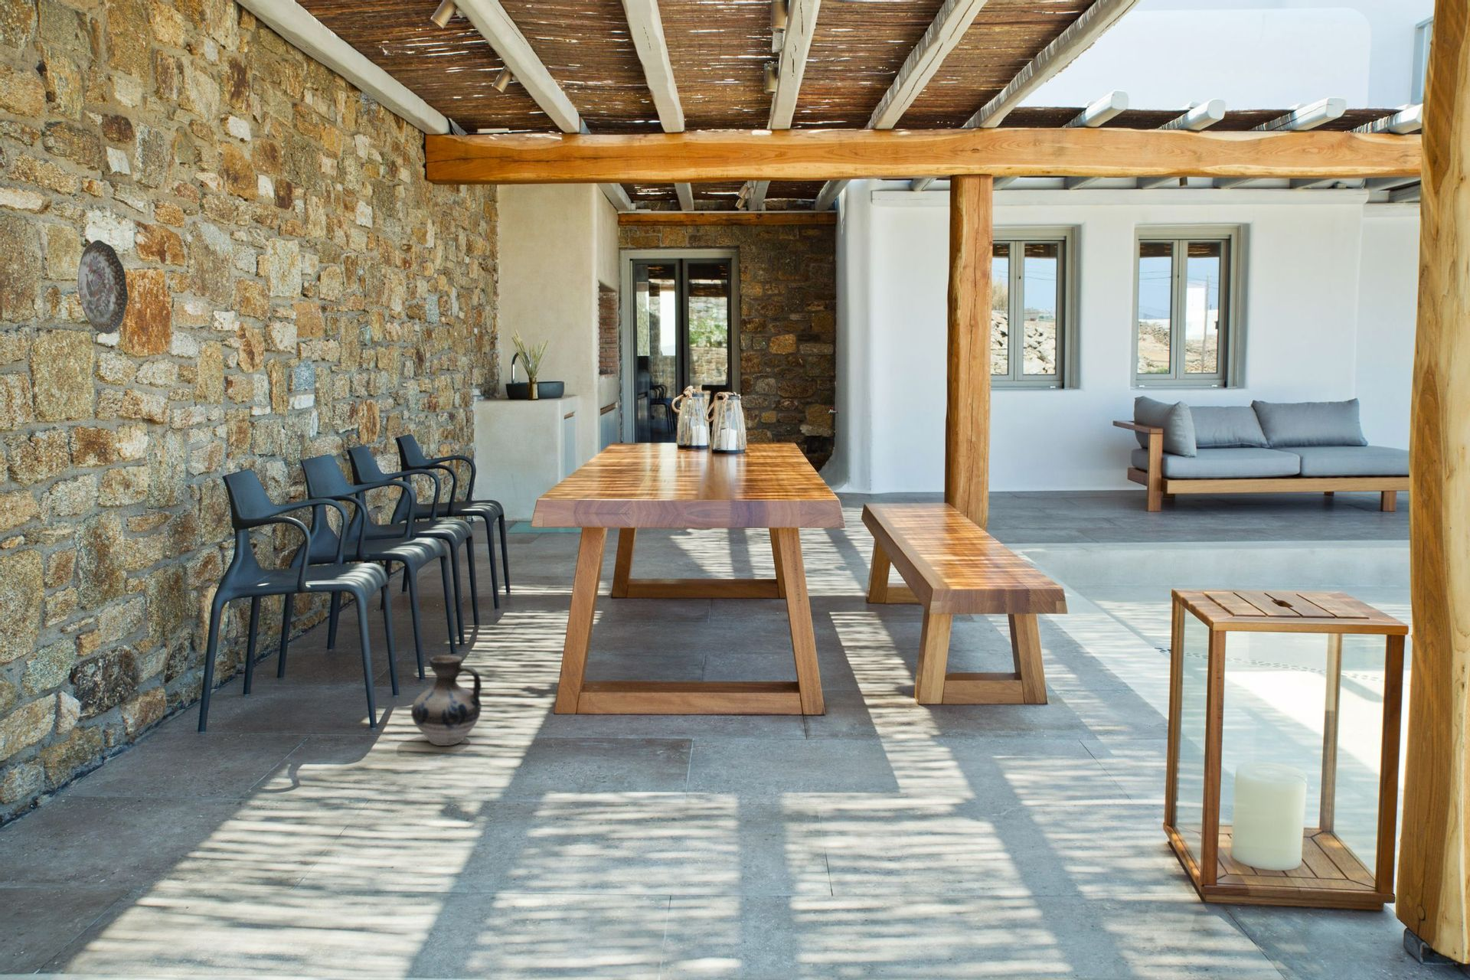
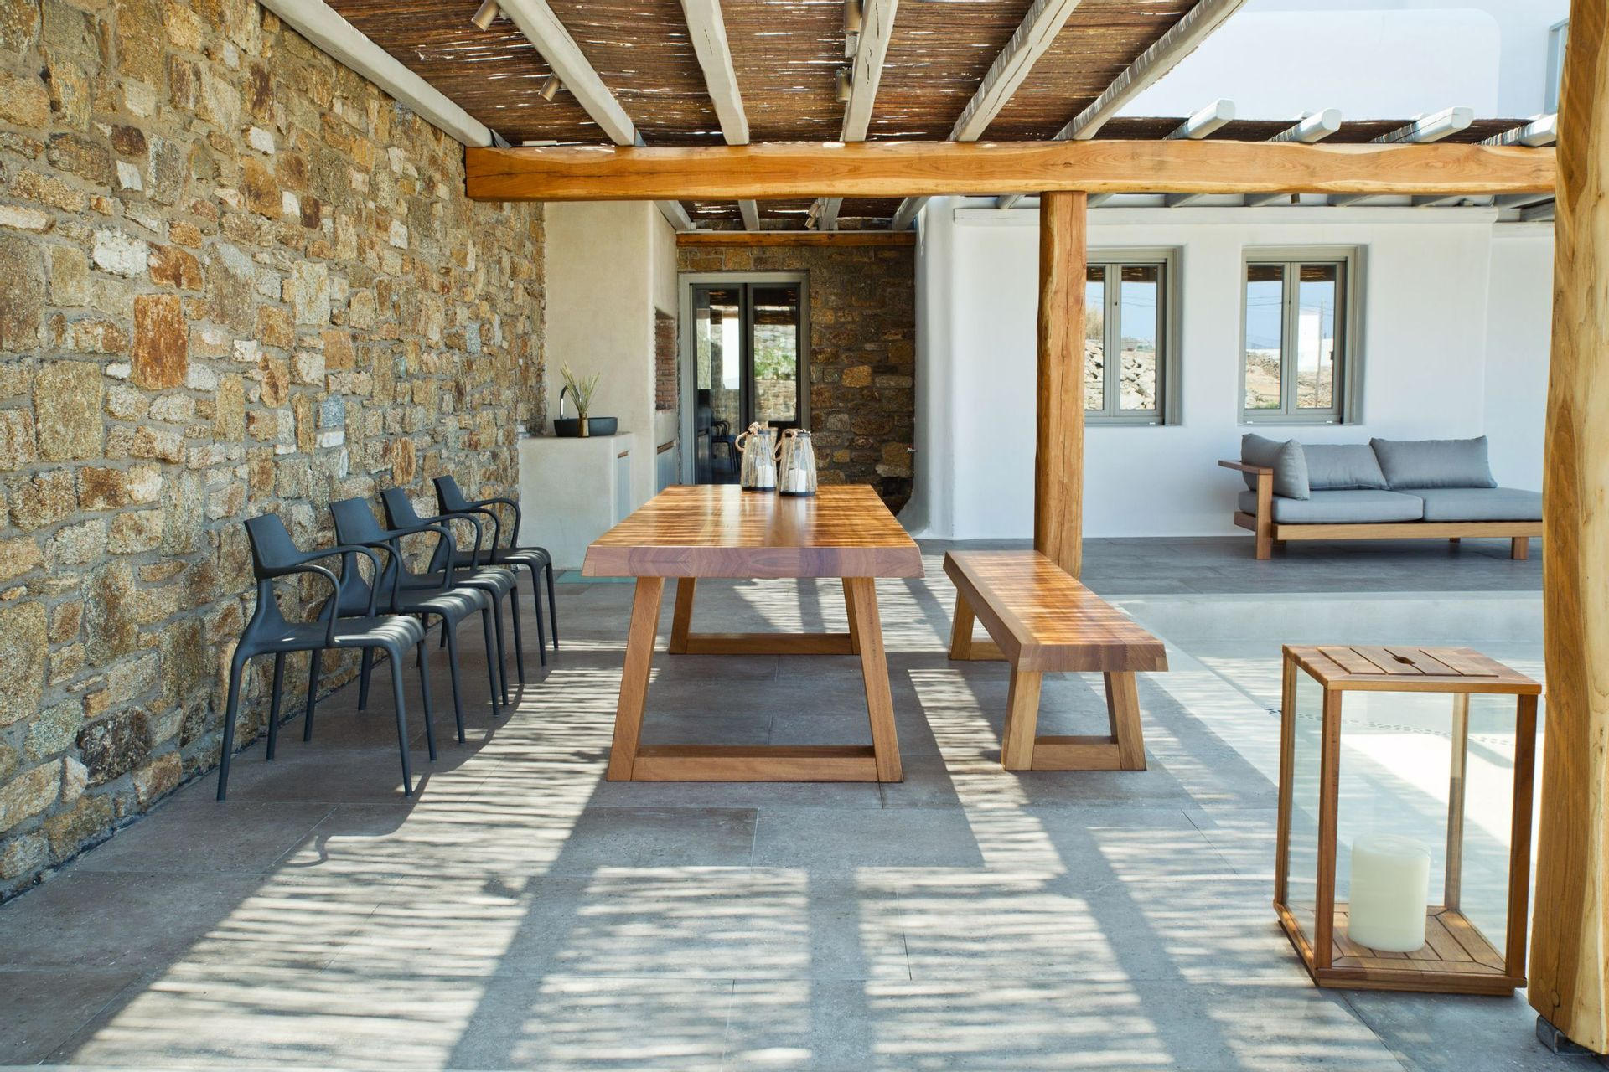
- ceramic jug [410,654,482,746]
- decorative plate [78,238,129,335]
